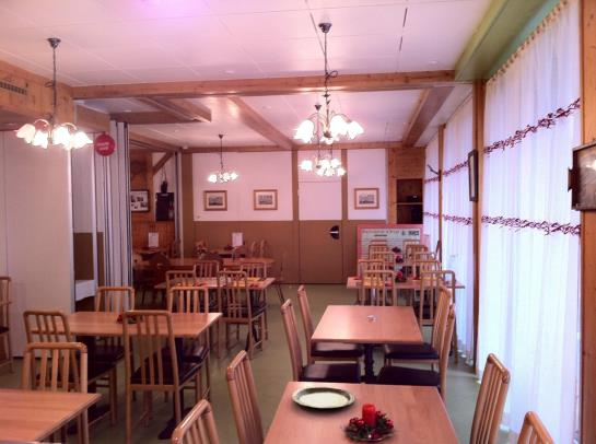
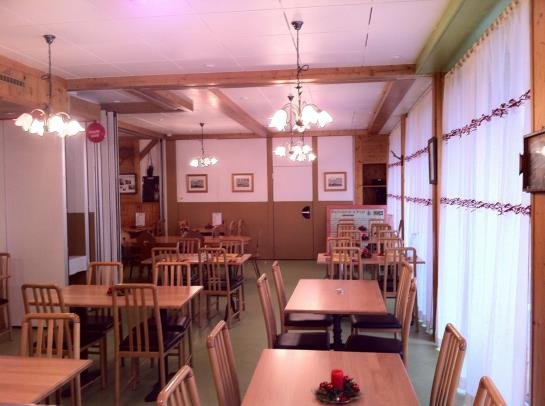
- plate [291,385,355,409]
